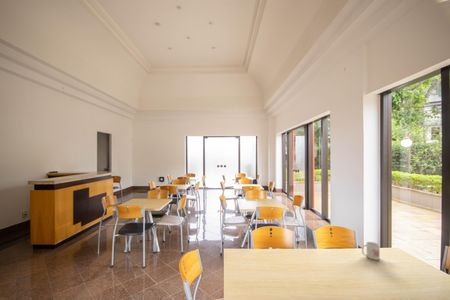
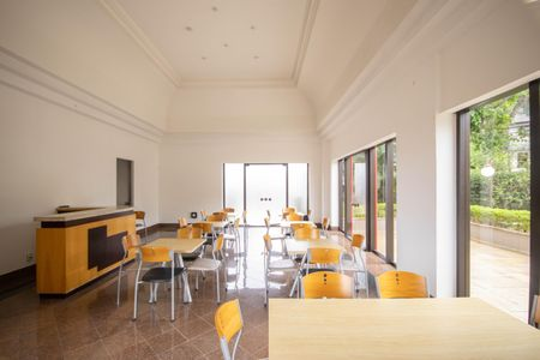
- mug [361,241,381,261]
